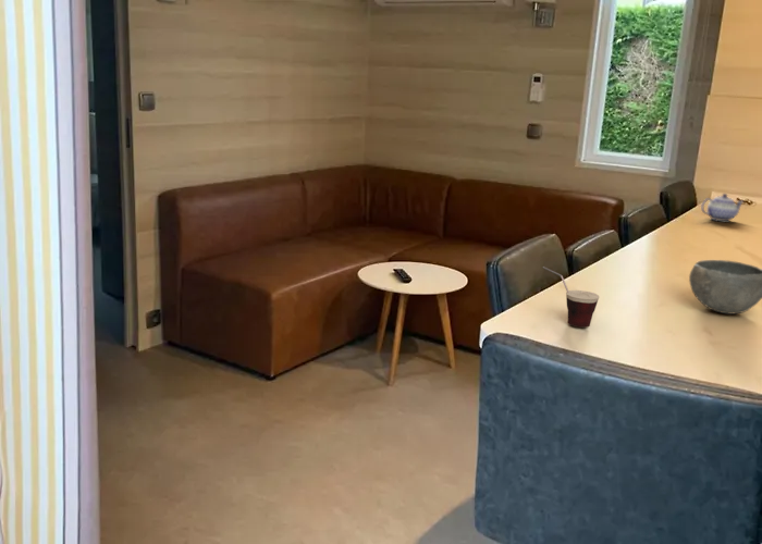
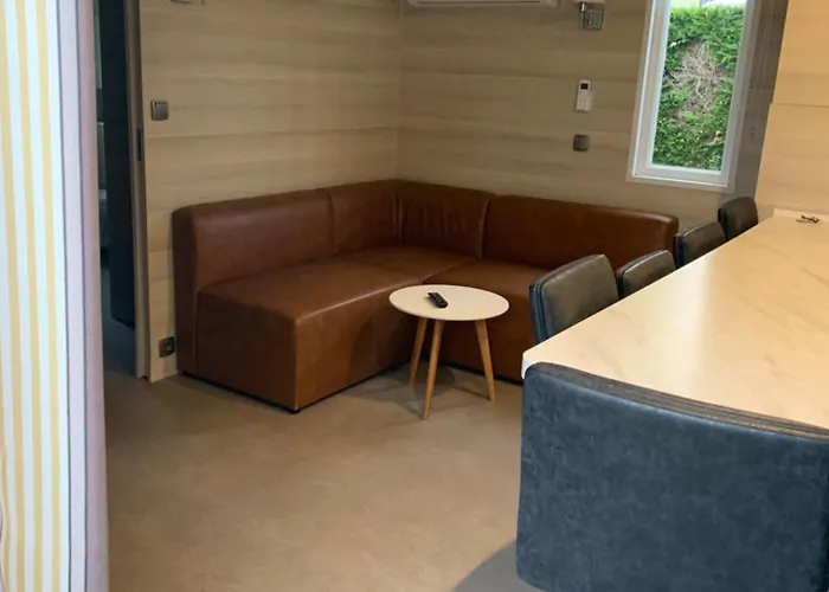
- cup [542,265,600,329]
- teapot [700,193,746,222]
- bowl [688,259,762,316]
